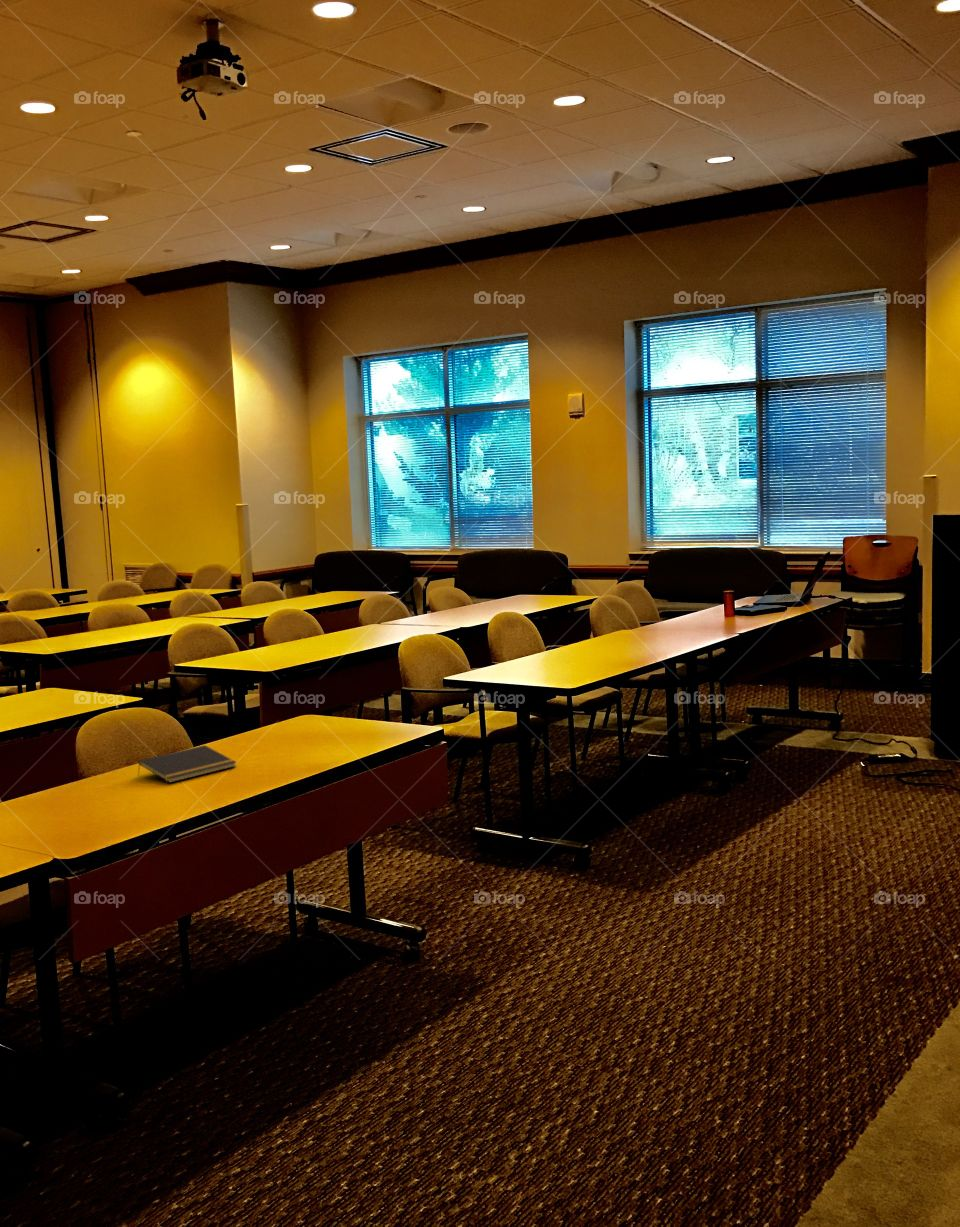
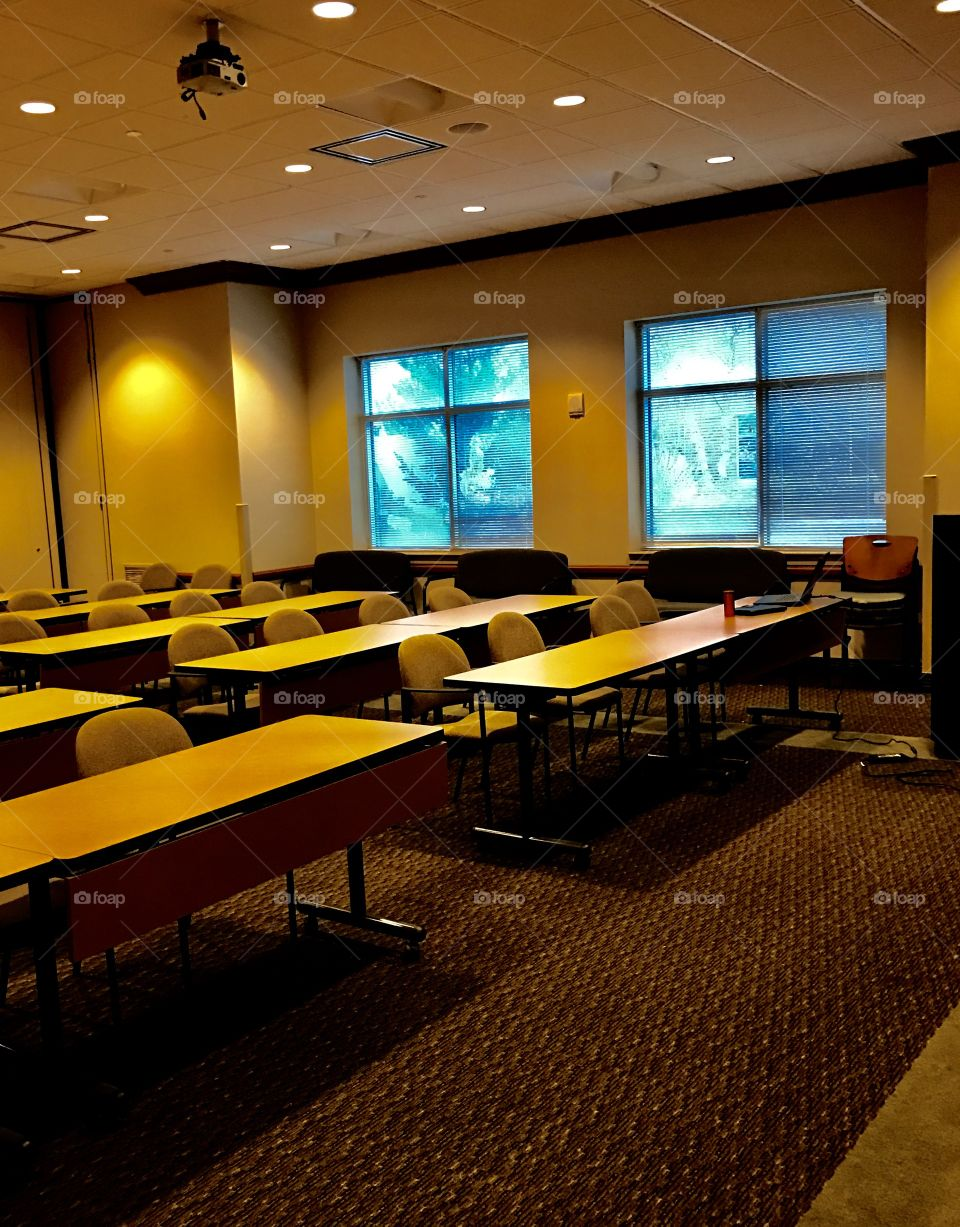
- notepad [137,744,238,784]
